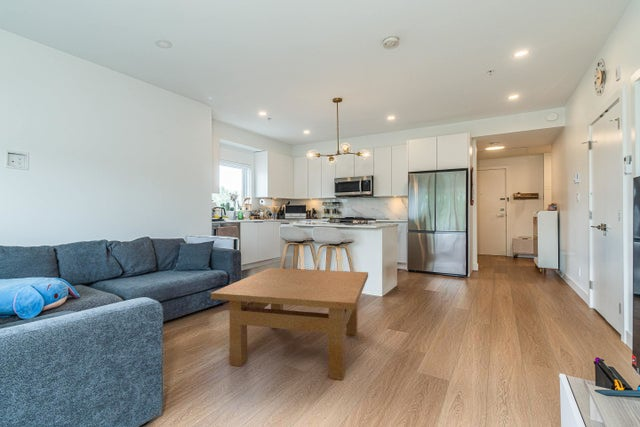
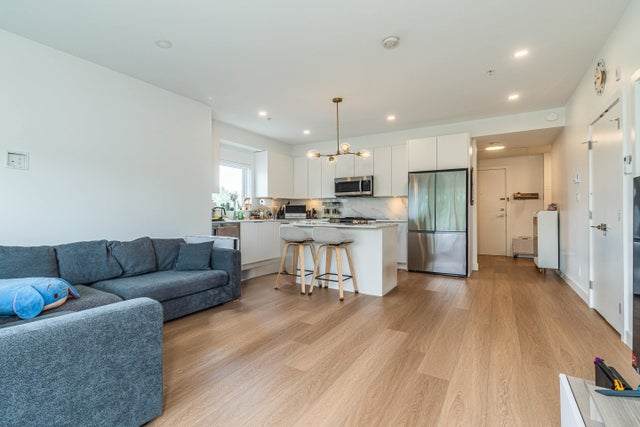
- table [210,267,369,381]
